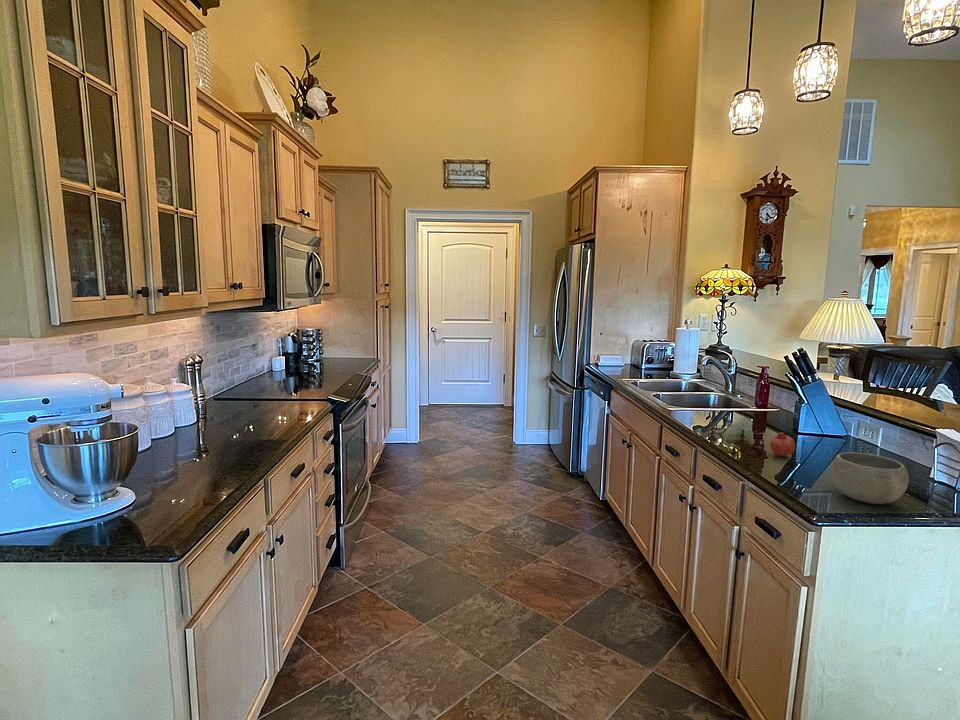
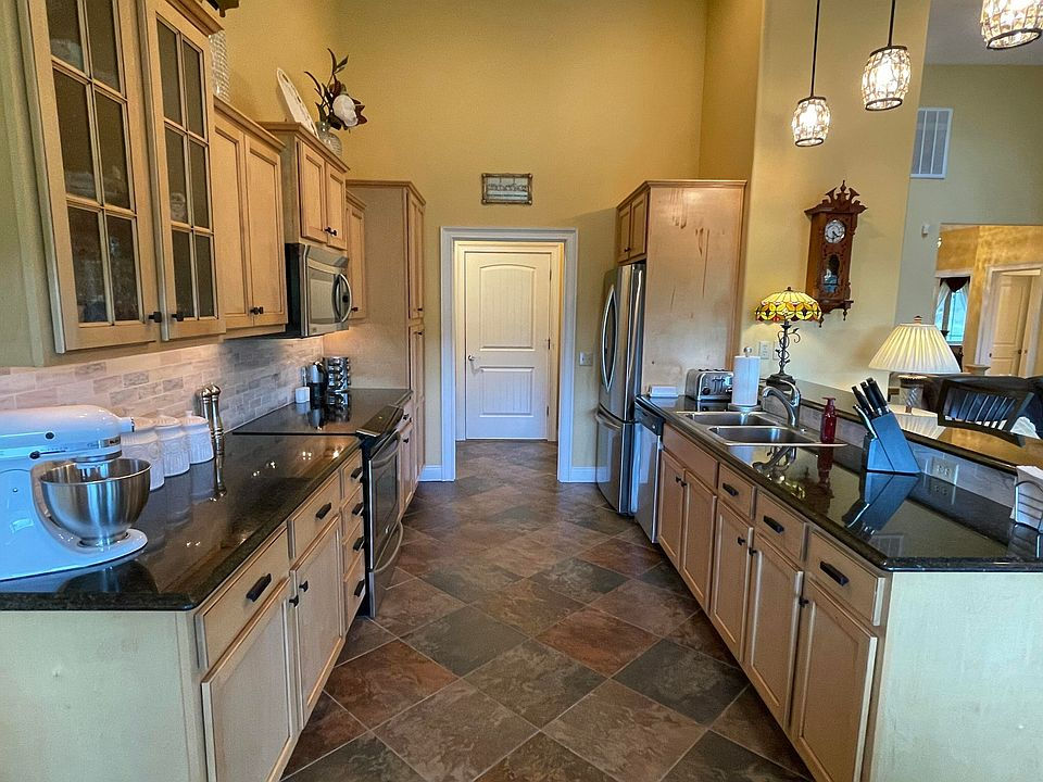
- fruit [769,431,796,457]
- bowl [831,451,910,505]
